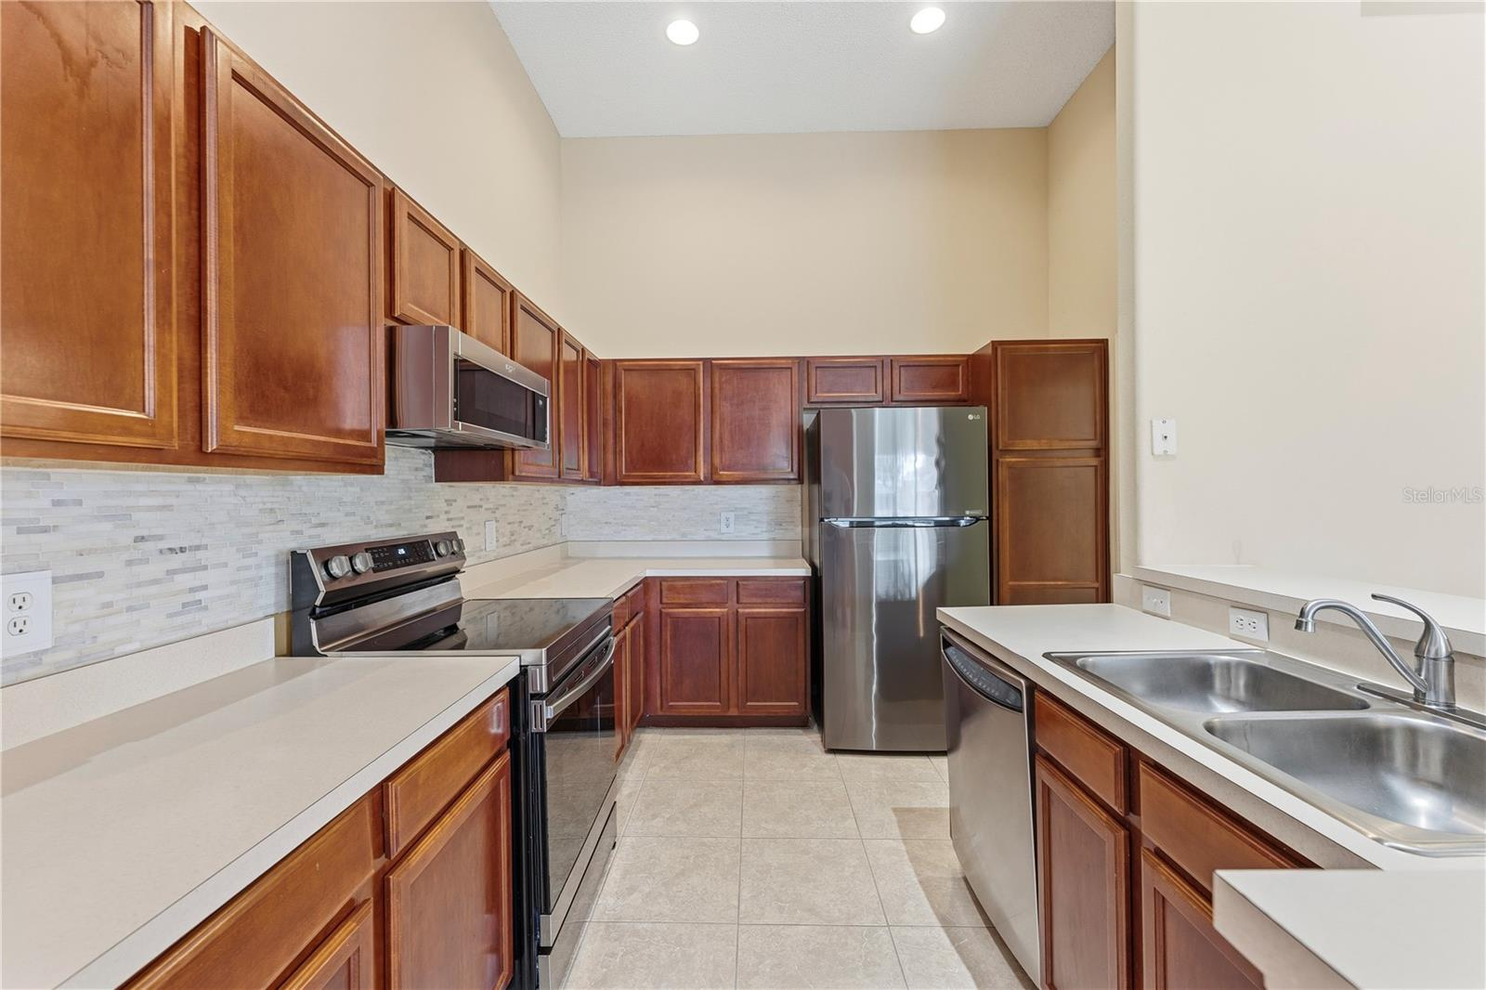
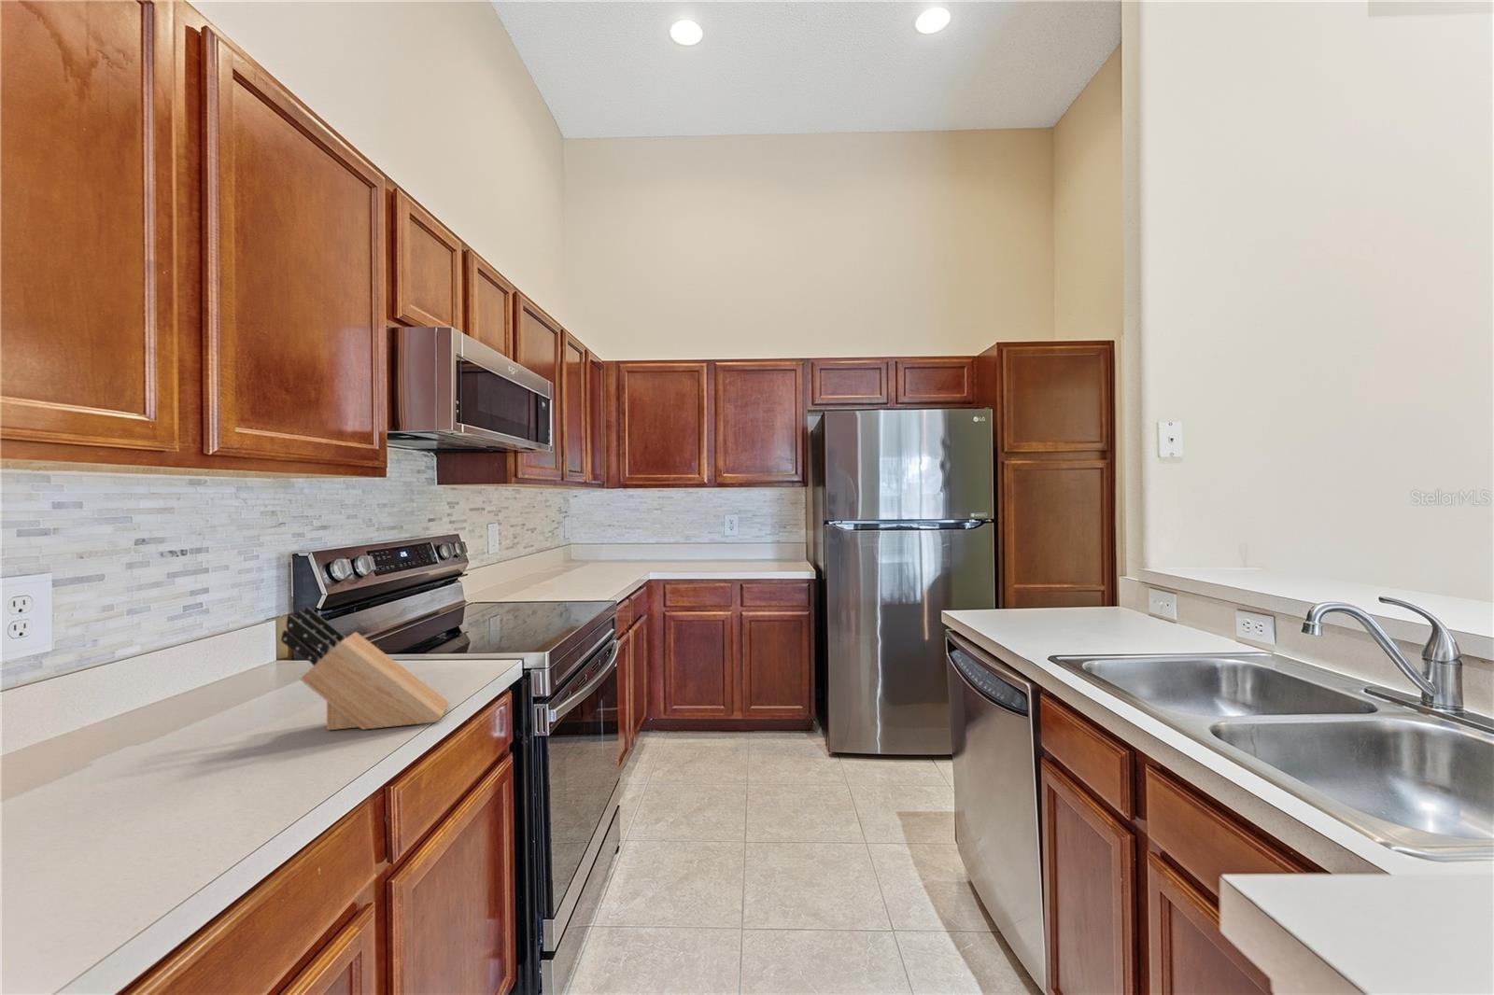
+ knife block [280,606,450,731]
